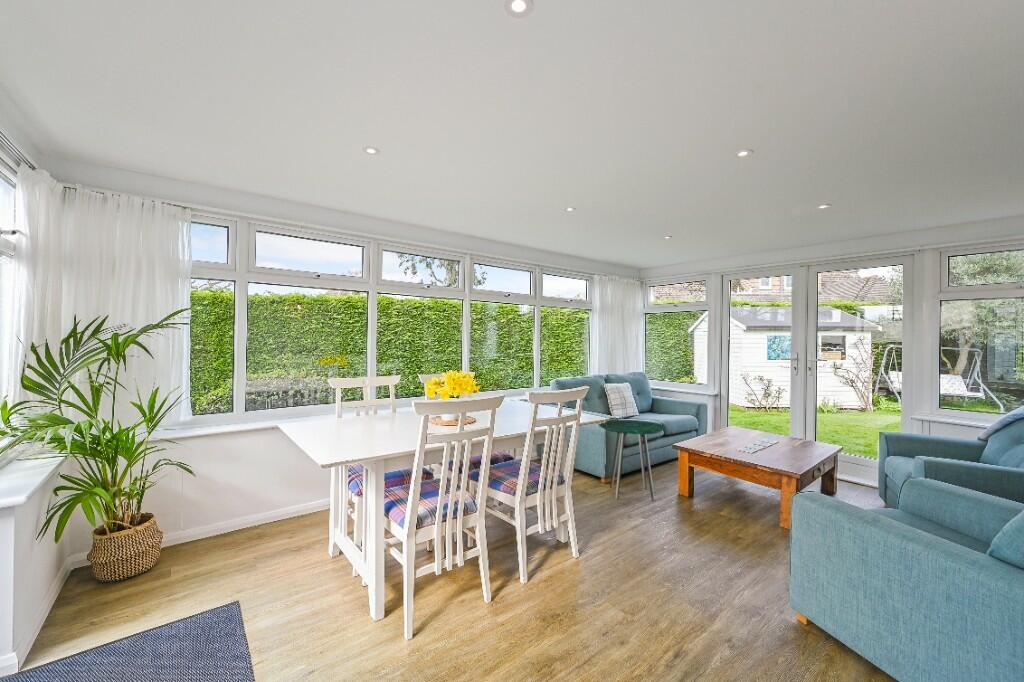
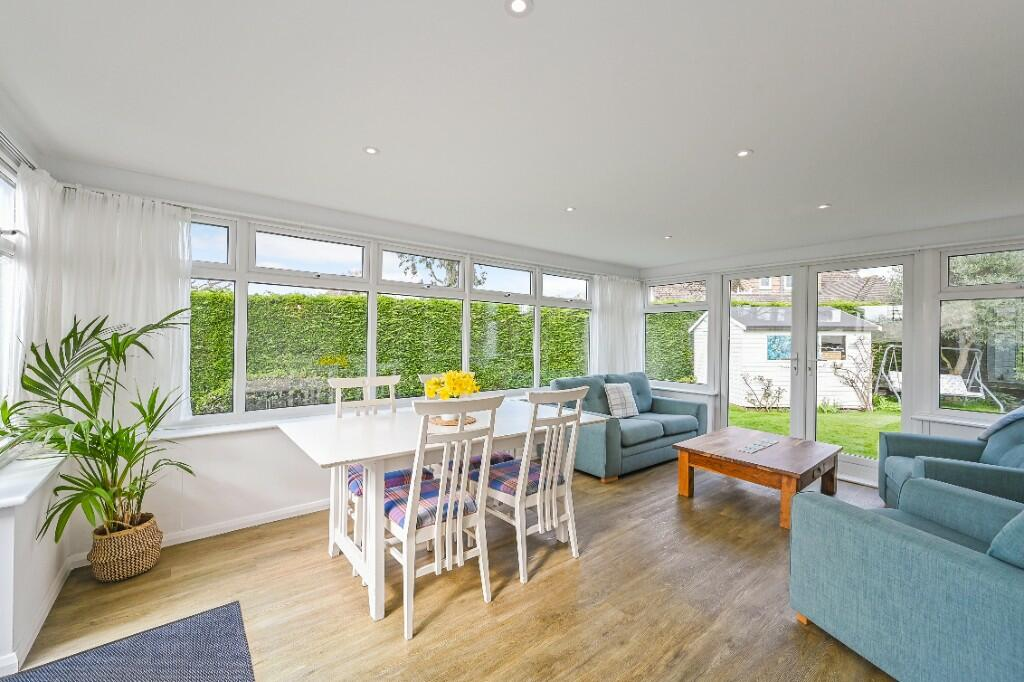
- side table [597,419,667,501]
